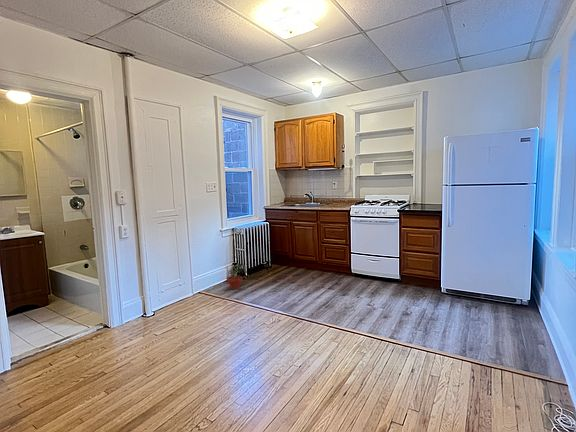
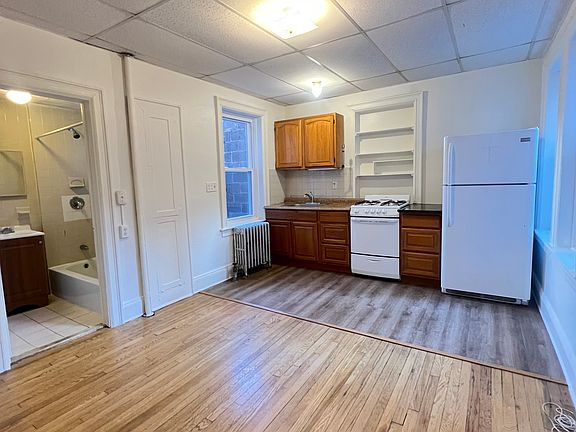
- potted plant [226,262,244,290]
